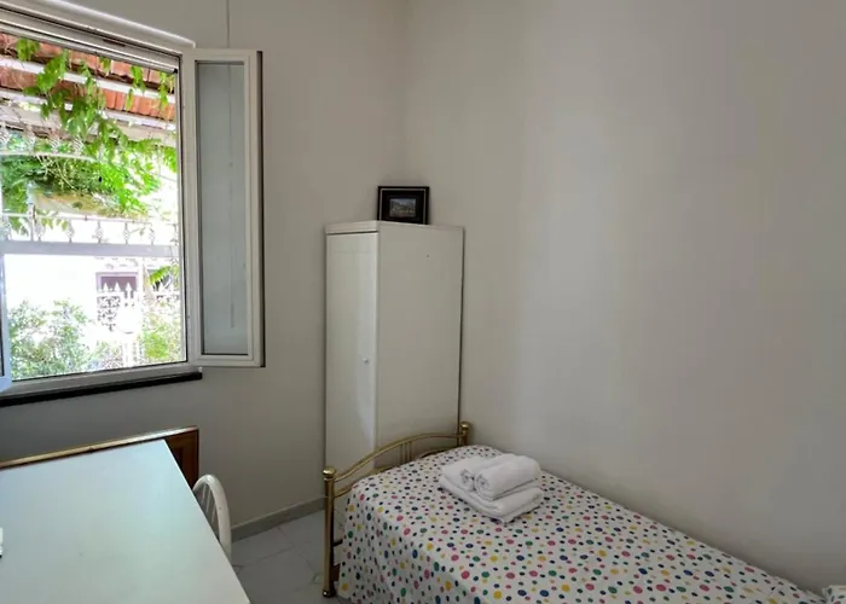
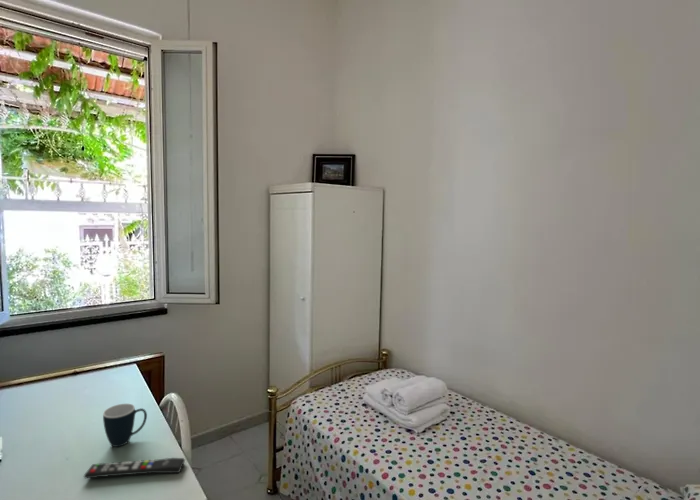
+ remote control [83,457,186,479]
+ mug [102,403,148,448]
